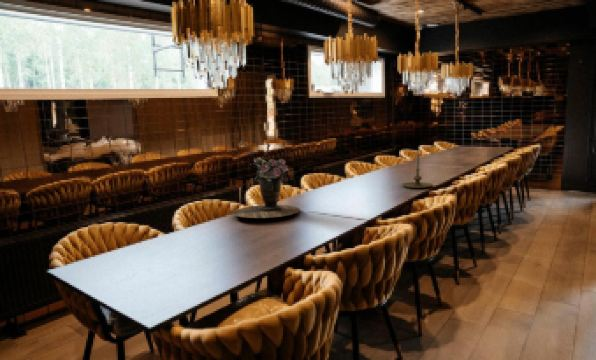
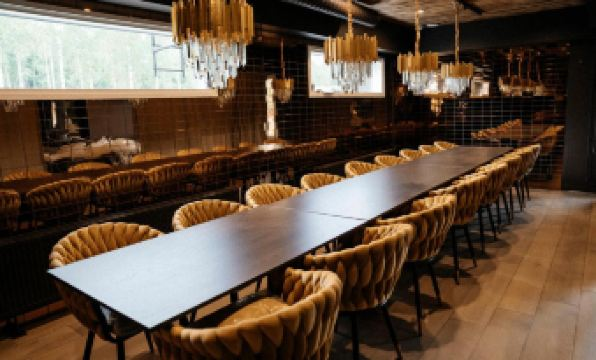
- flower arrangement [231,140,301,219]
- candle holder [402,153,434,189]
